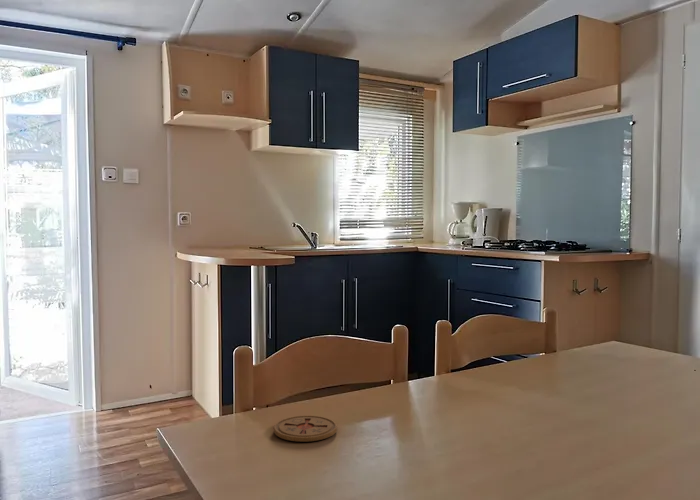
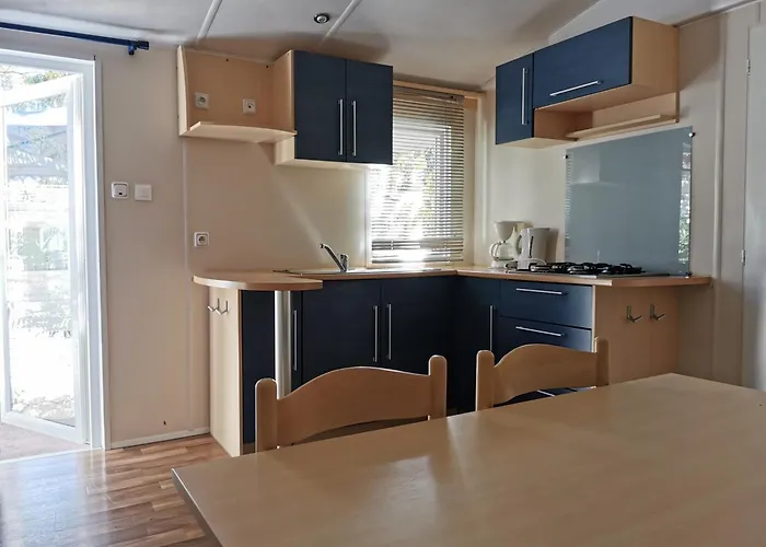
- coaster [273,415,338,443]
